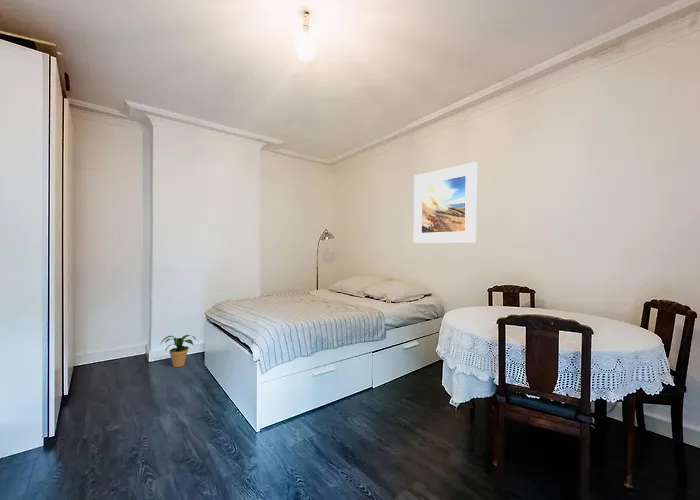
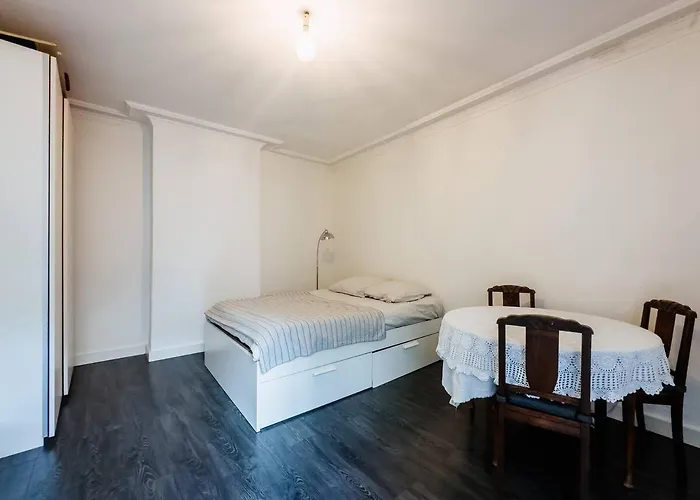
- potted plant [160,334,197,368]
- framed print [413,161,478,244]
